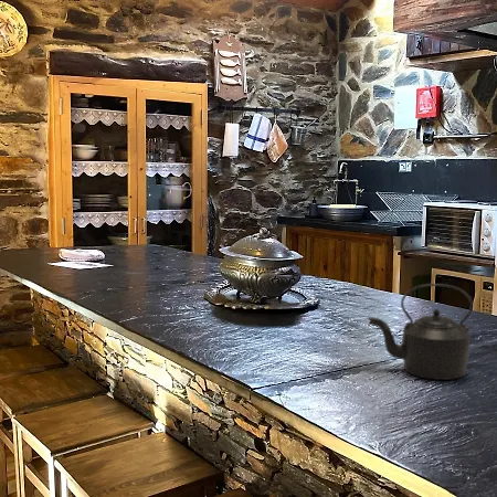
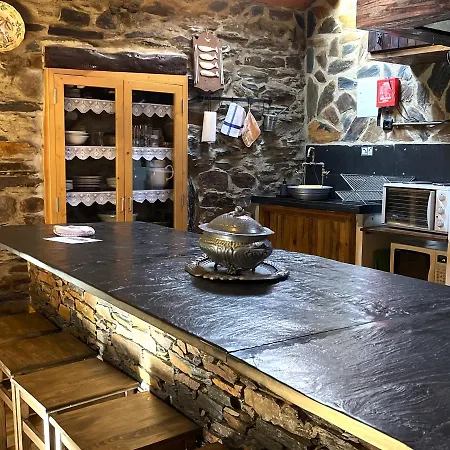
- kettle [367,283,474,381]
